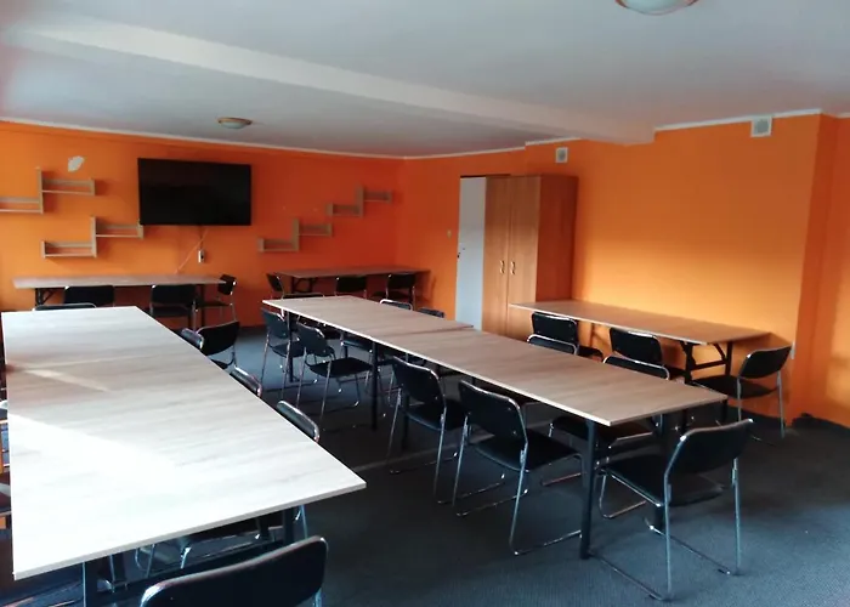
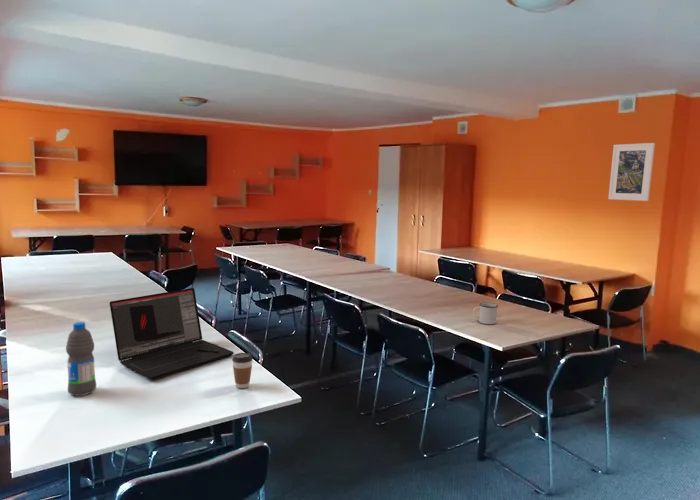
+ coffee cup [231,352,254,389]
+ mug [472,302,499,325]
+ water bottle [65,321,97,397]
+ laptop [109,287,235,381]
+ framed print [607,142,656,202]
